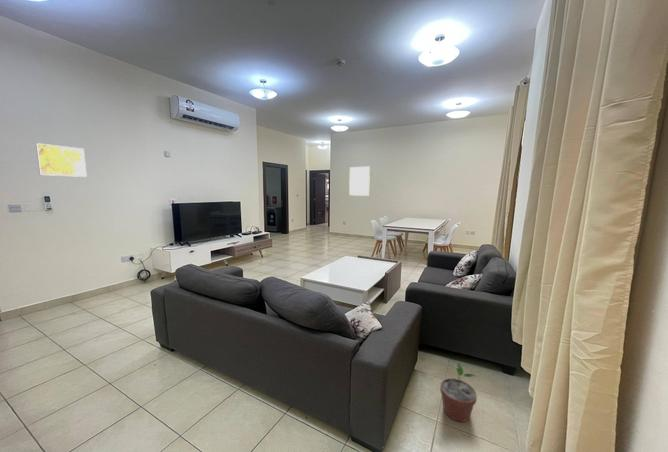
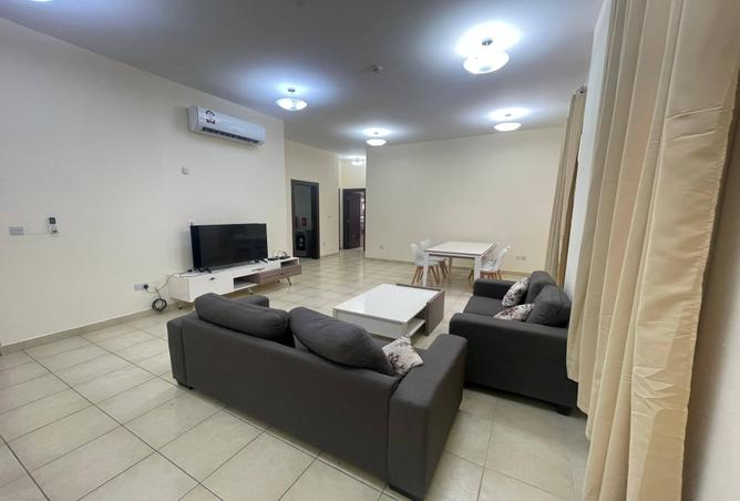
- home mirror [348,166,371,197]
- potted plant [439,361,478,423]
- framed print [35,142,88,178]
